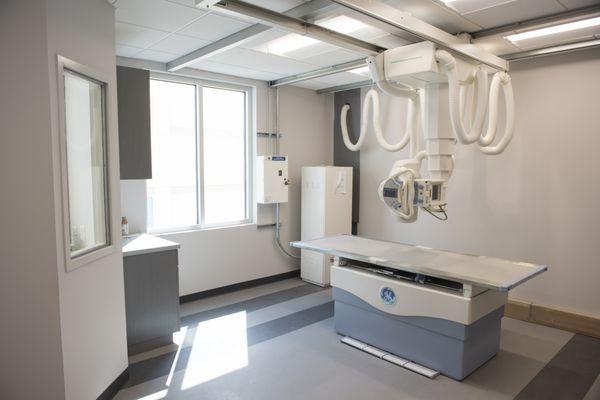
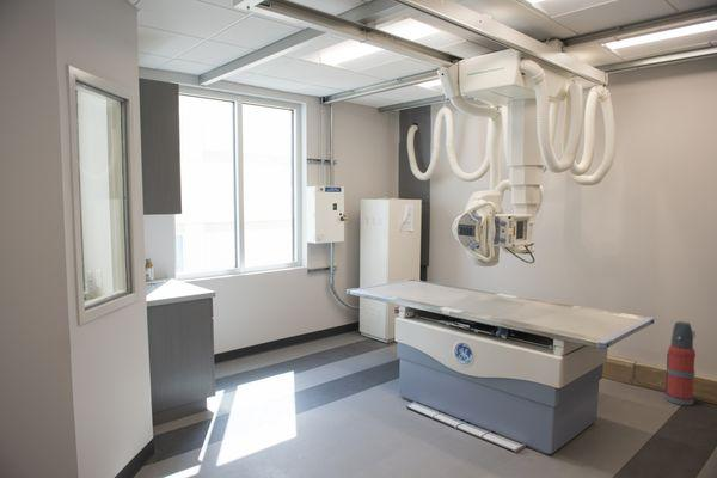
+ fire extinguisher [664,320,697,406]
